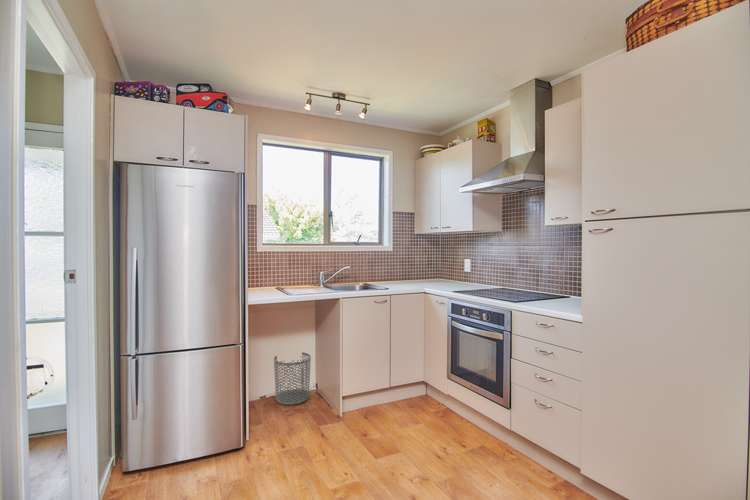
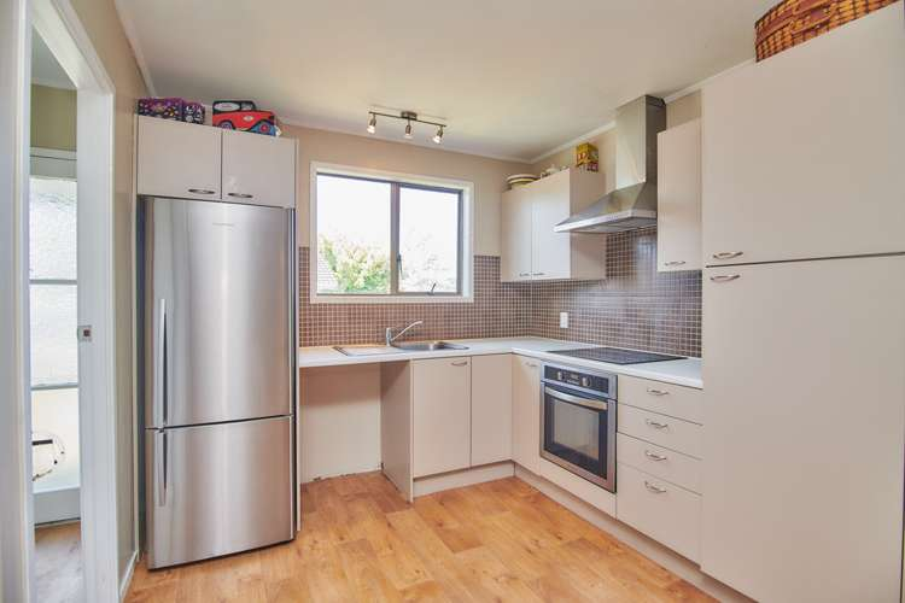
- waste bin [273,351,312,406]
